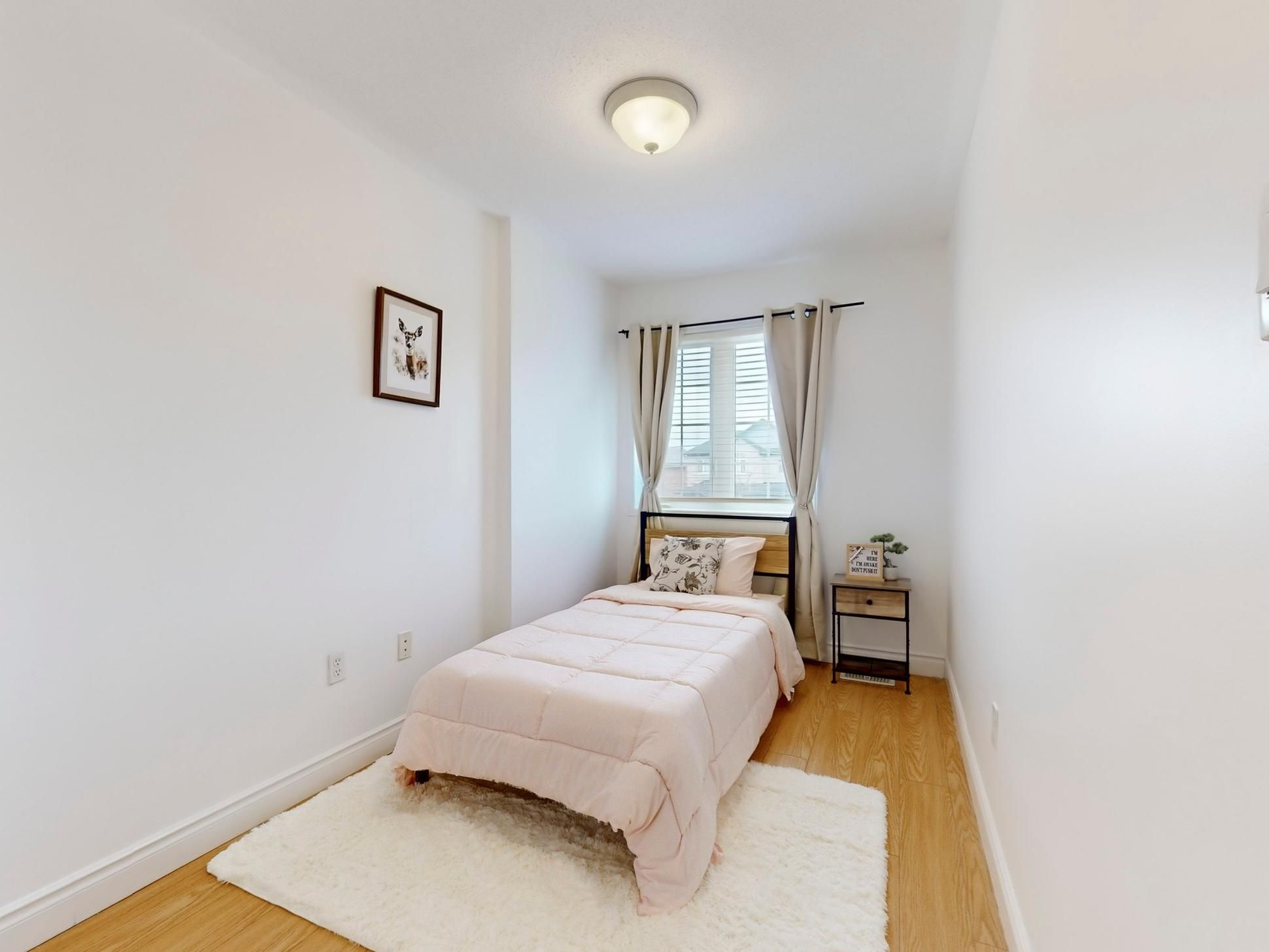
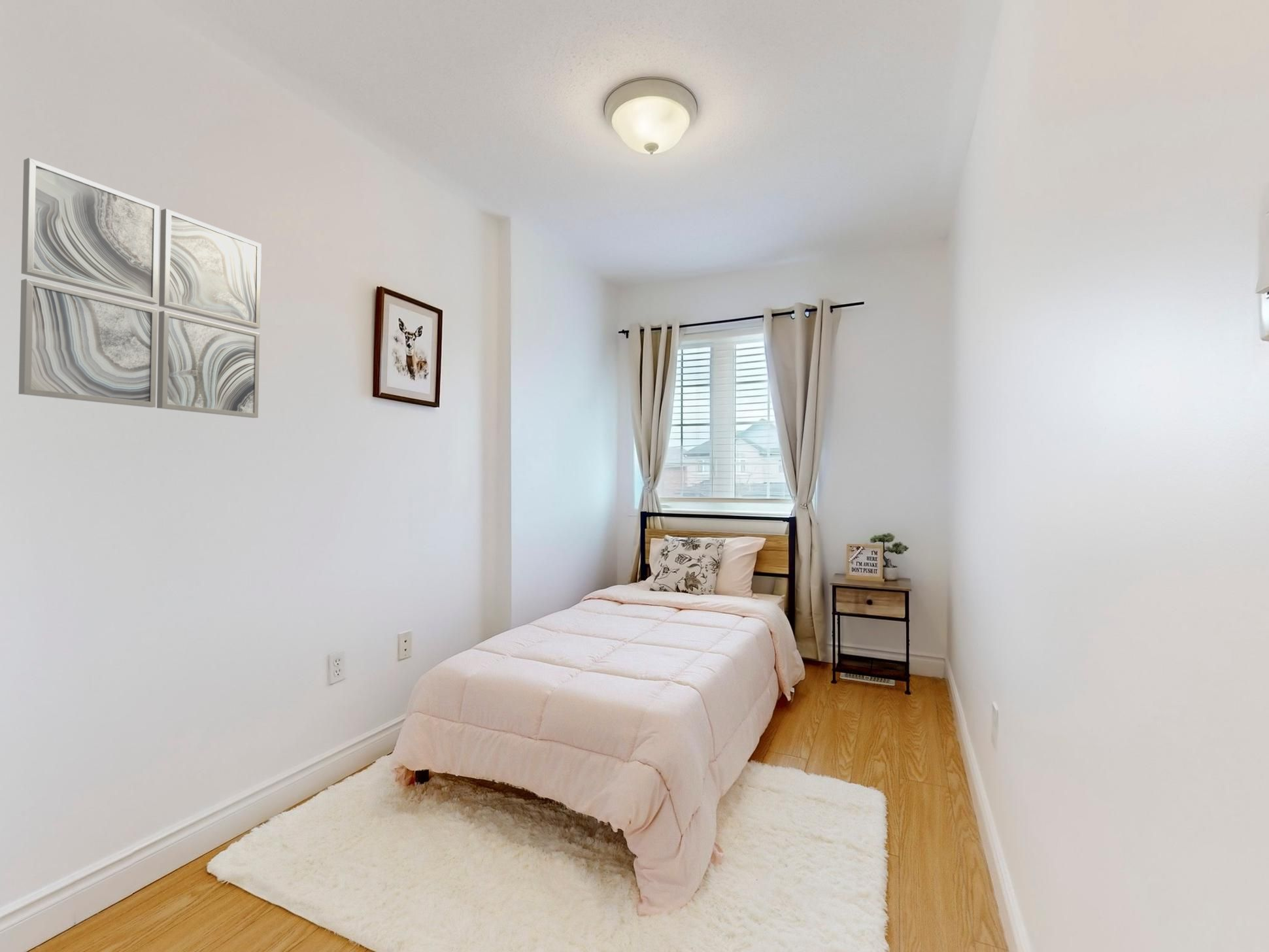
+ wall art [18,157,262,418]
